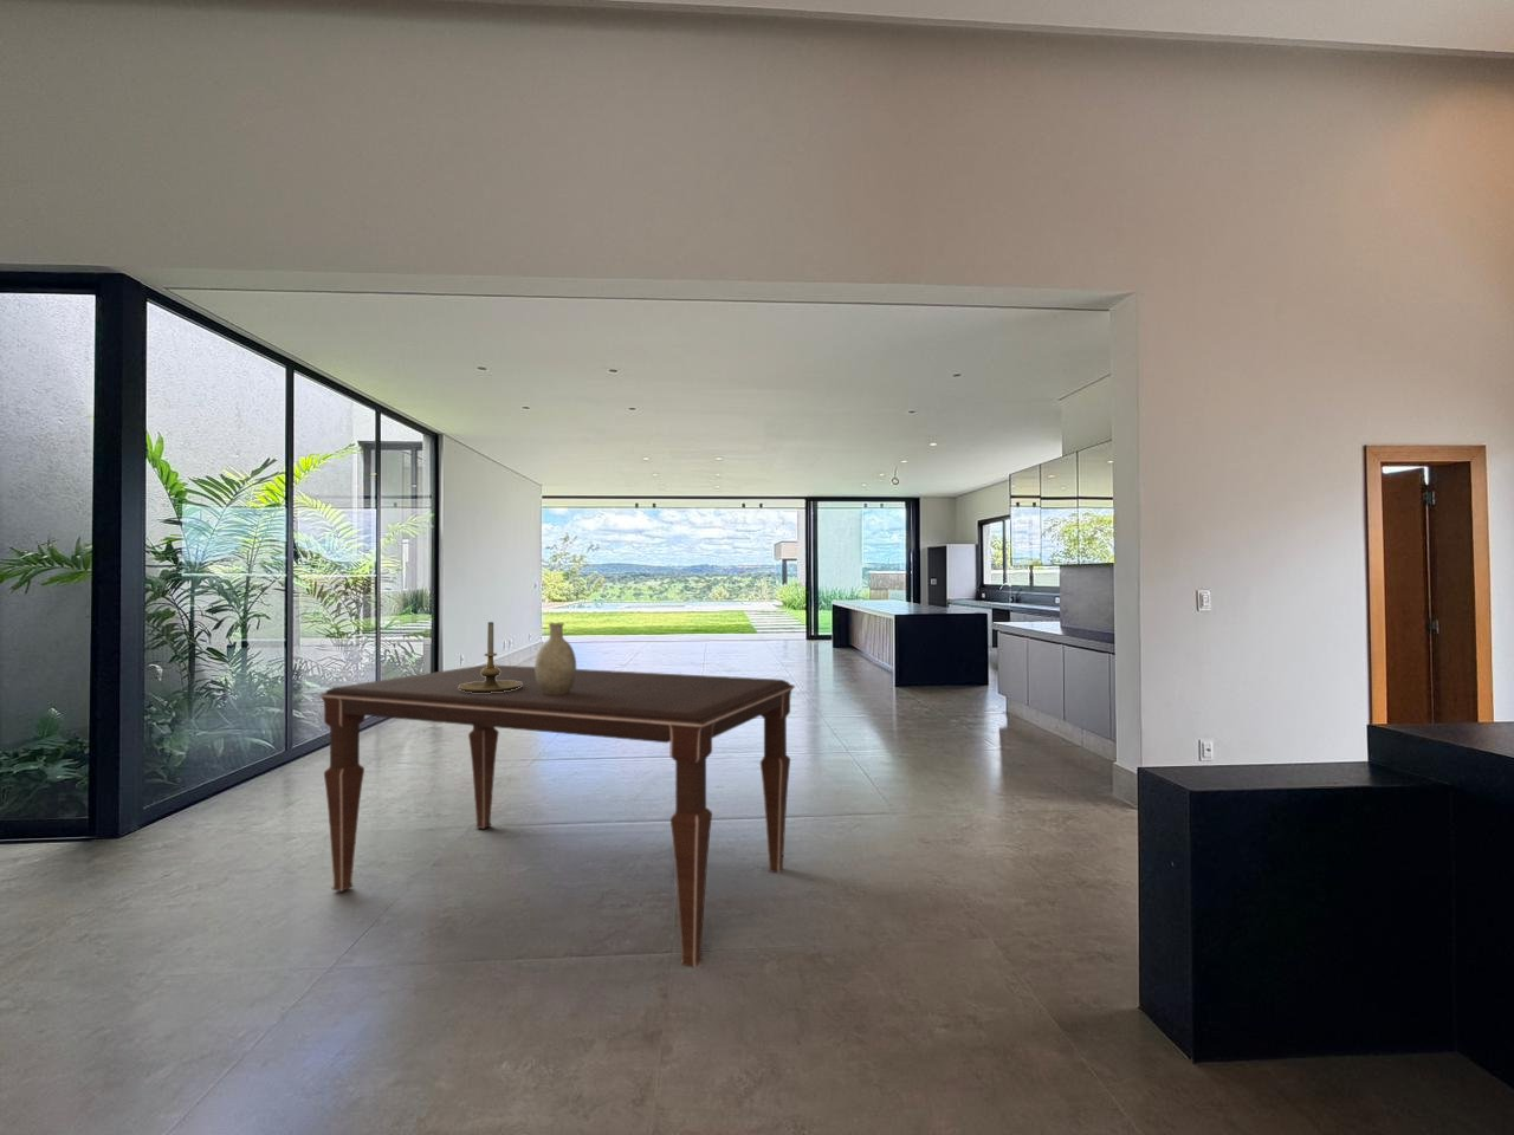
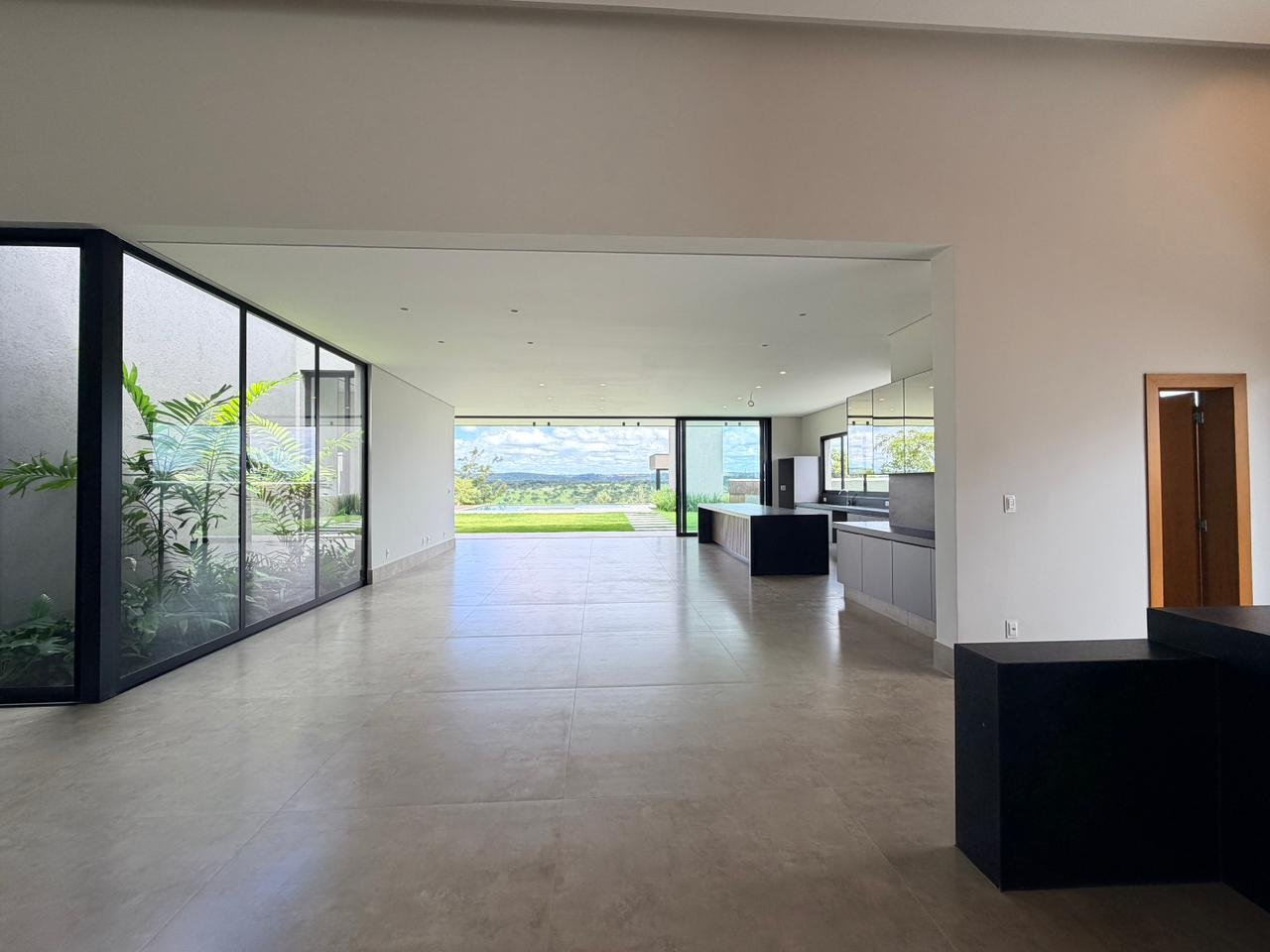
- candle holder [459,621,522,693]
- dining table [317,663,796,968]
- decorative vase [533,621,577,695]
